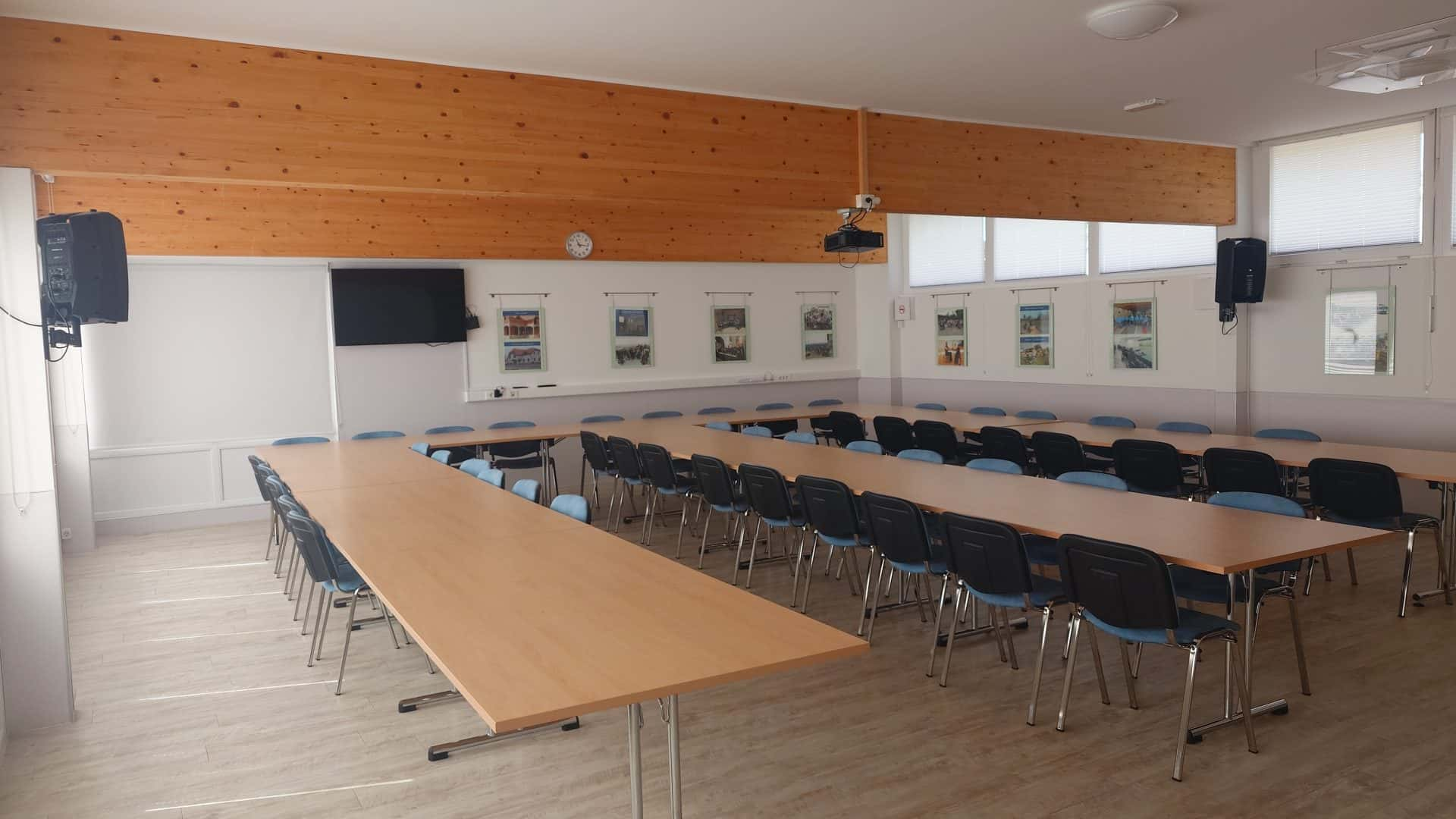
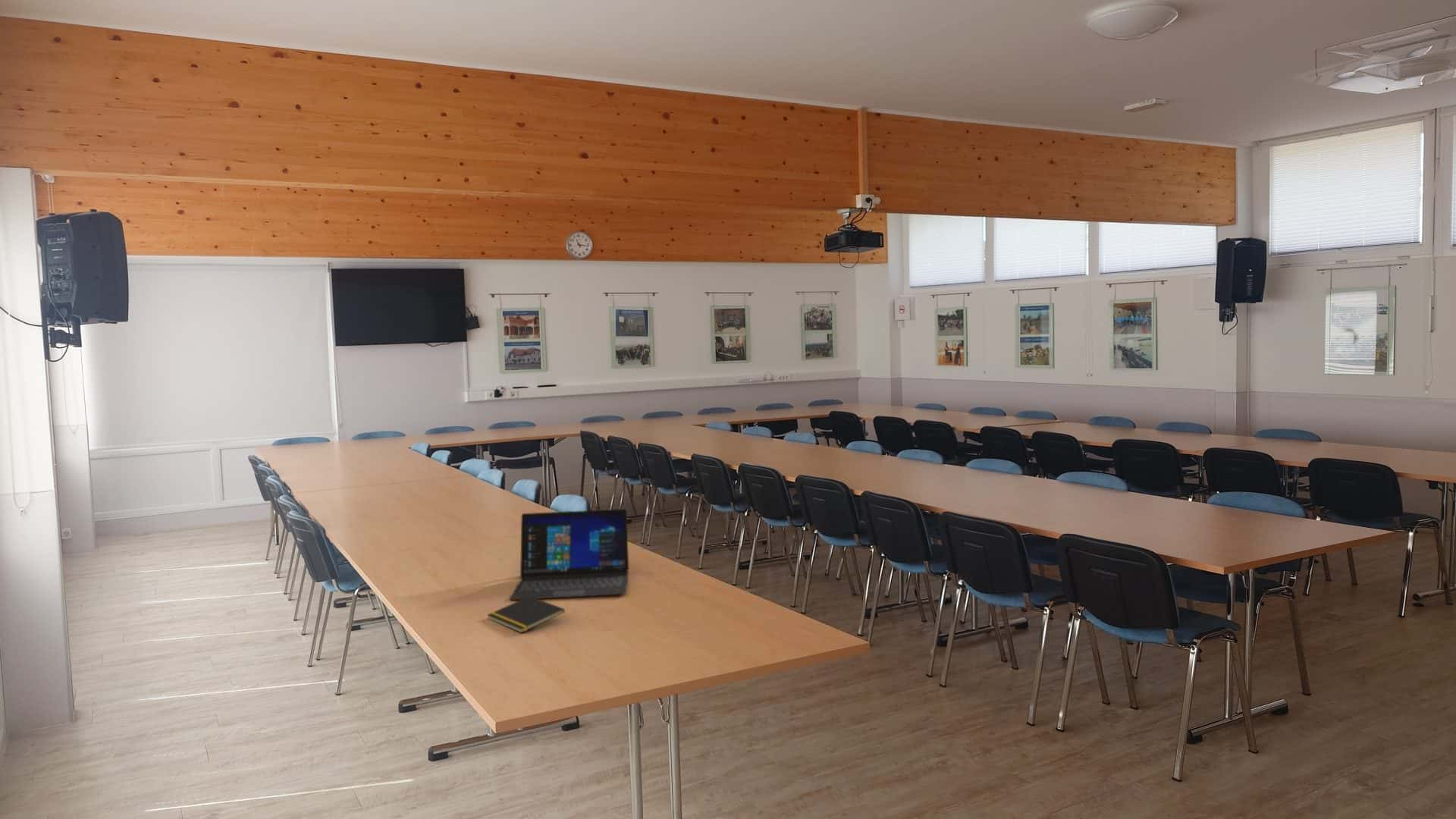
+ laptop [509,508,629,601]
+ notepad [487,596,566,634]
